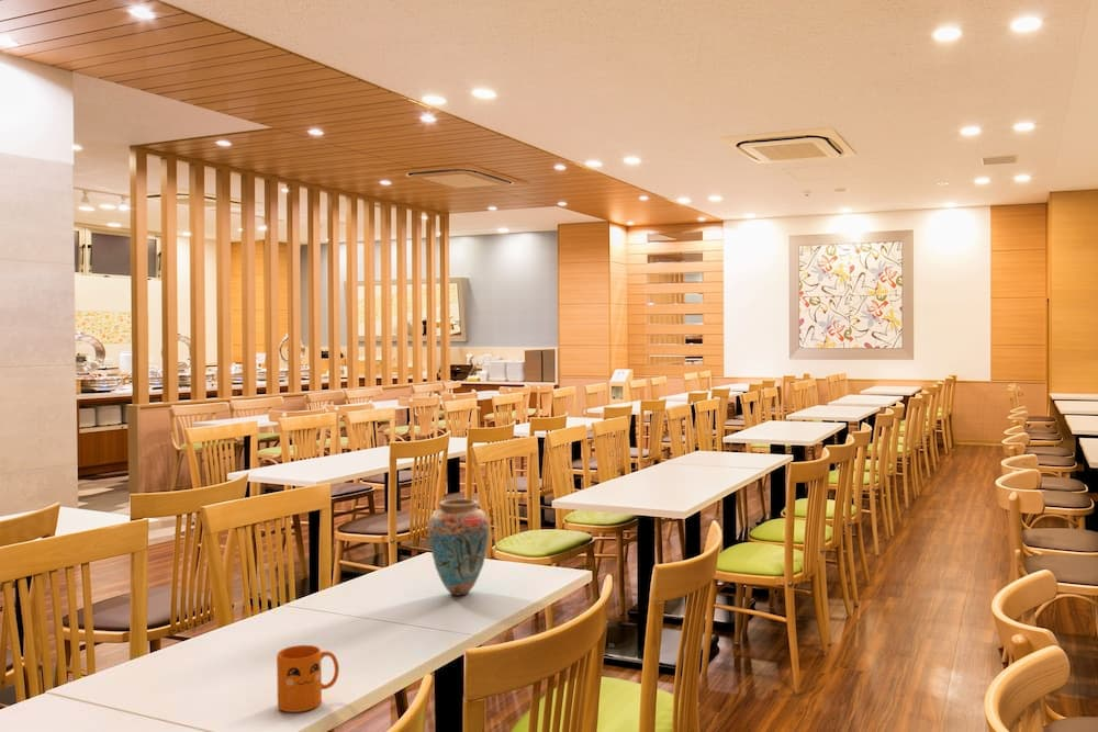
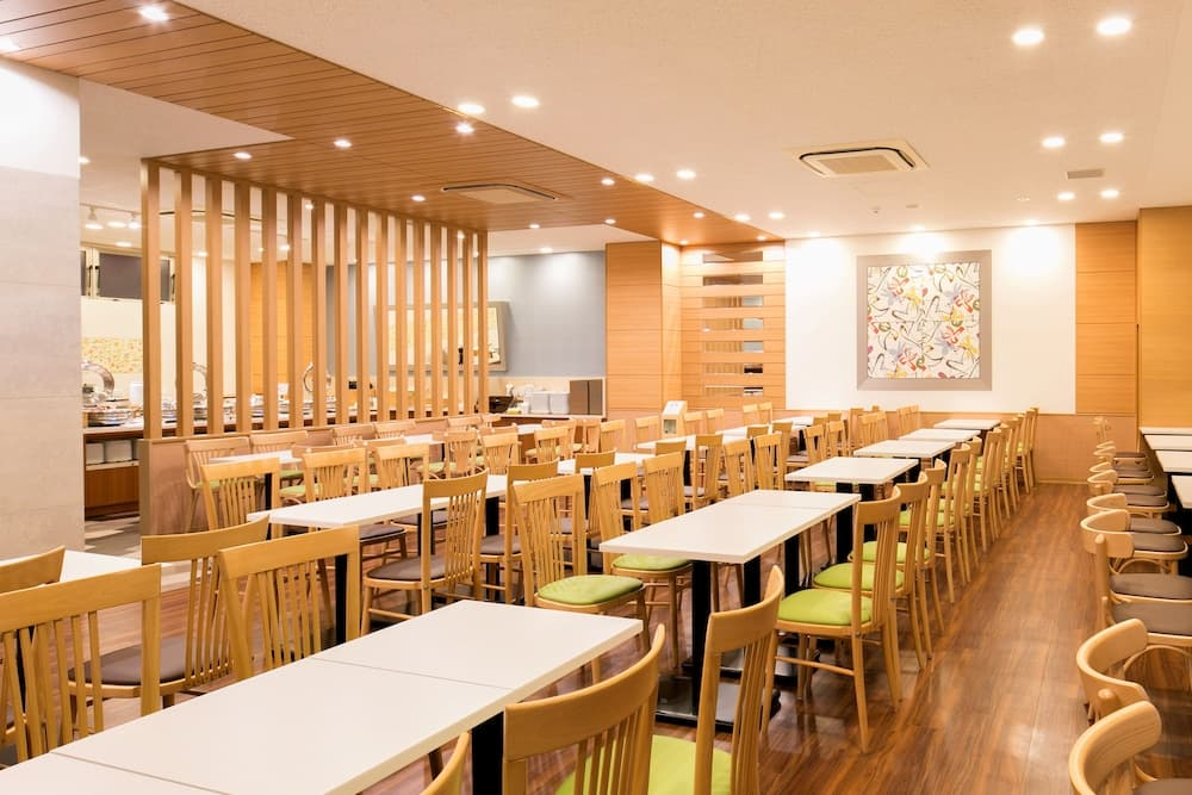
- mug [276,644,340,713]
- vase [427,498,491,597]
